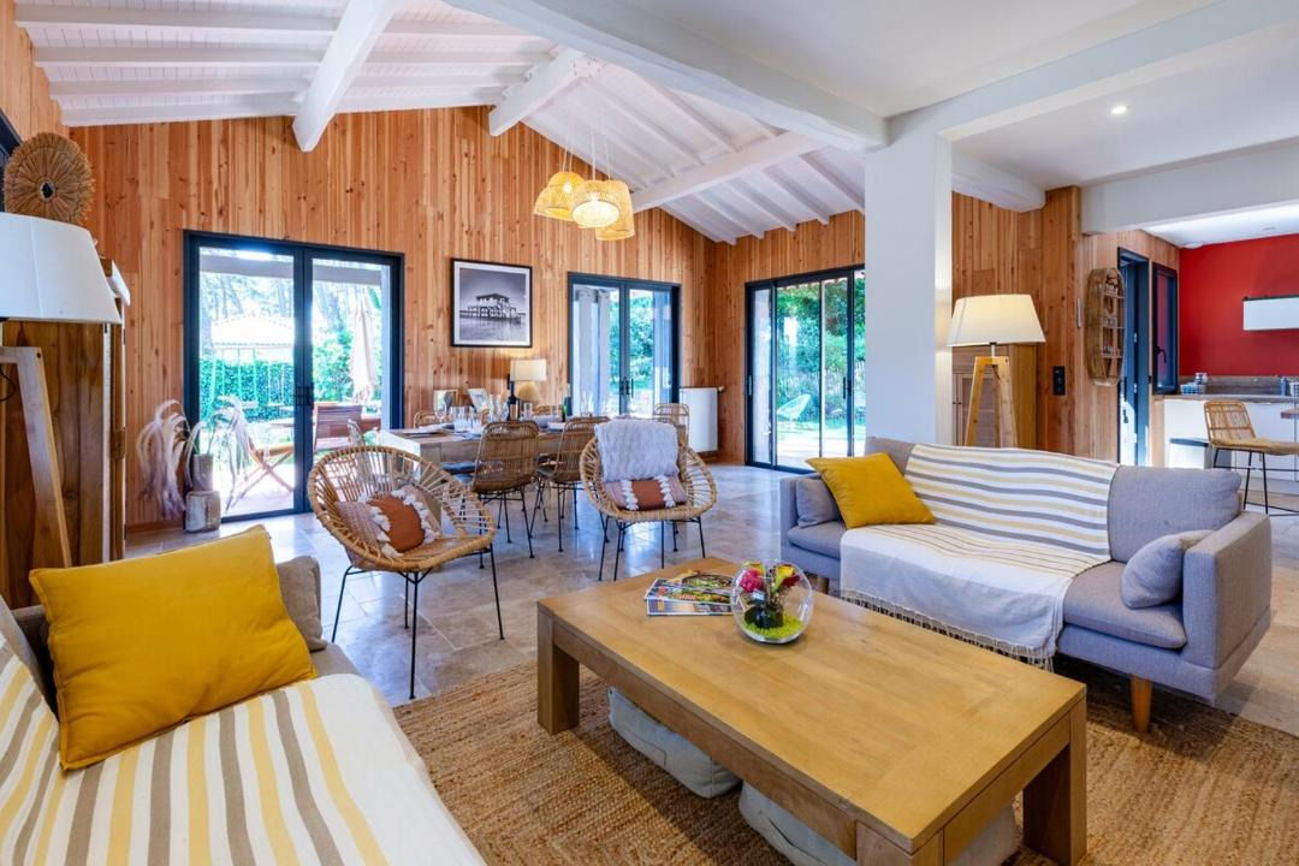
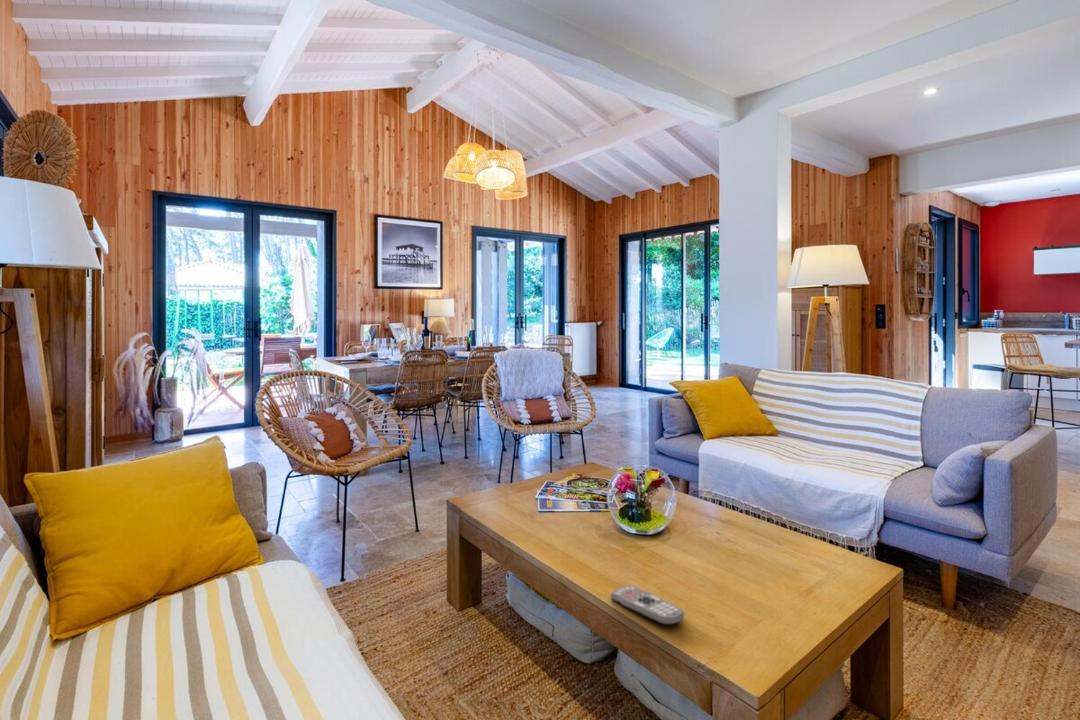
+ remote control [609,584,685,626]
